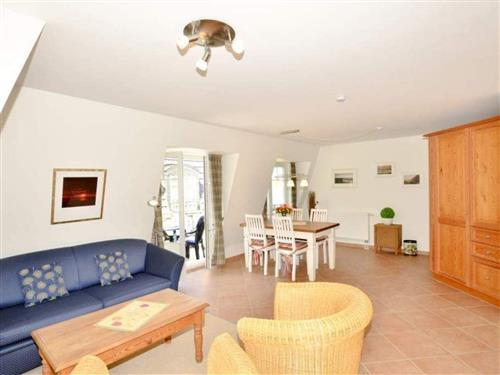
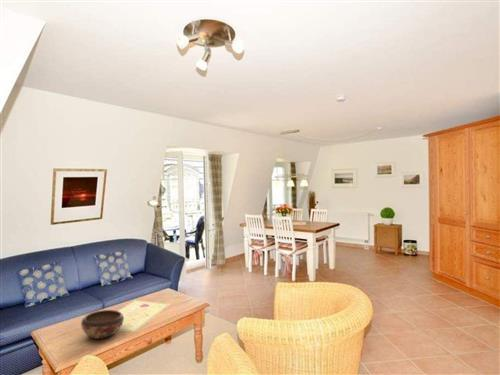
+ decorative bowl [80,309,125,340]
